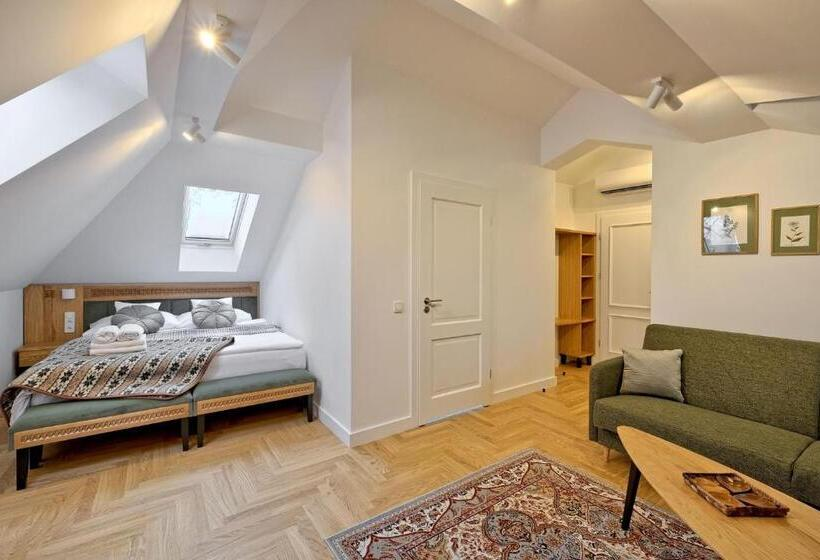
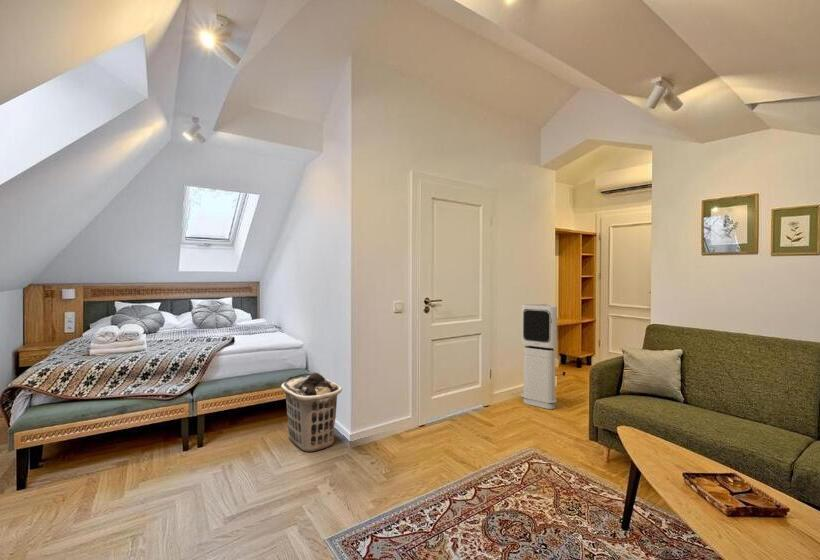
+ clothes hamper [280,372,343,453]
+ air purifier [520,303,558,410]
